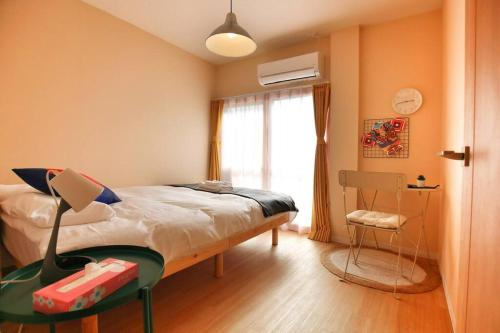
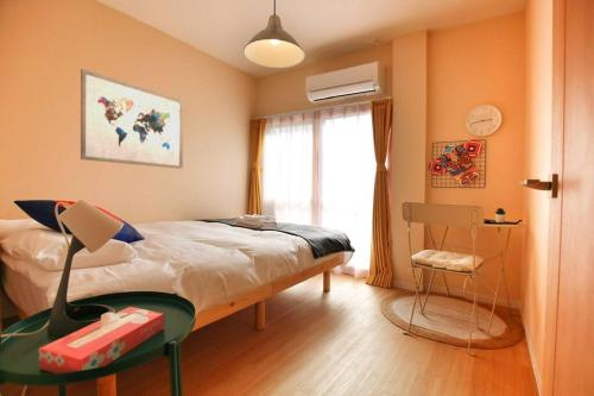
+ wall art [80,68,184,170]
